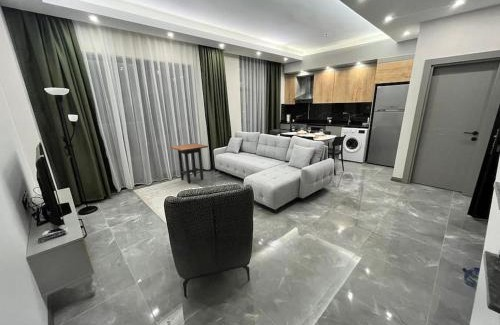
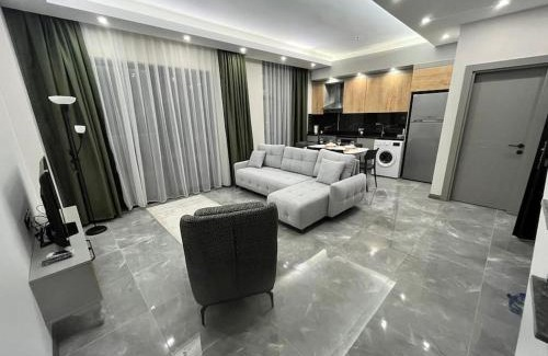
- side table [169,142,209,184]
